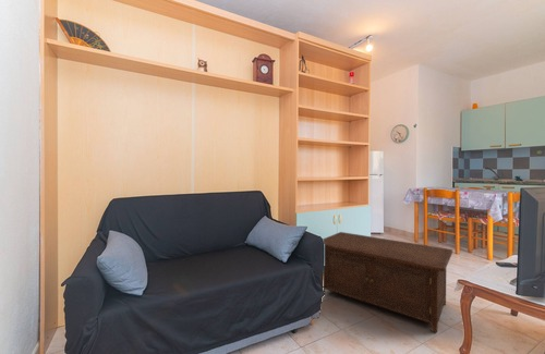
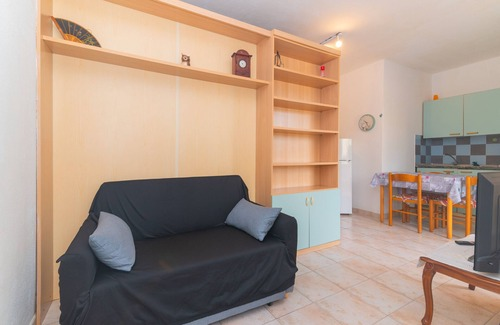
- cabinet [322,231,453,333]
